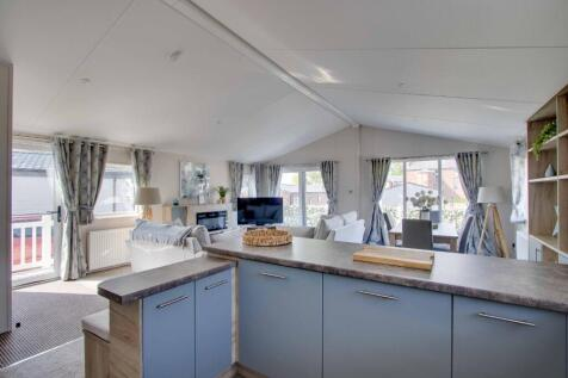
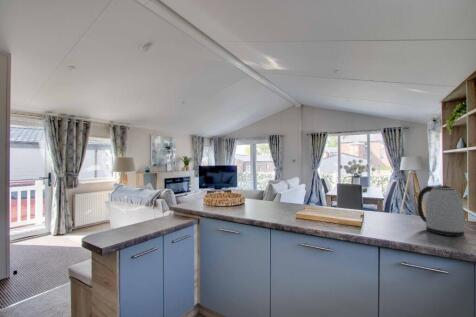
+ kettle [417,185,466,237]
